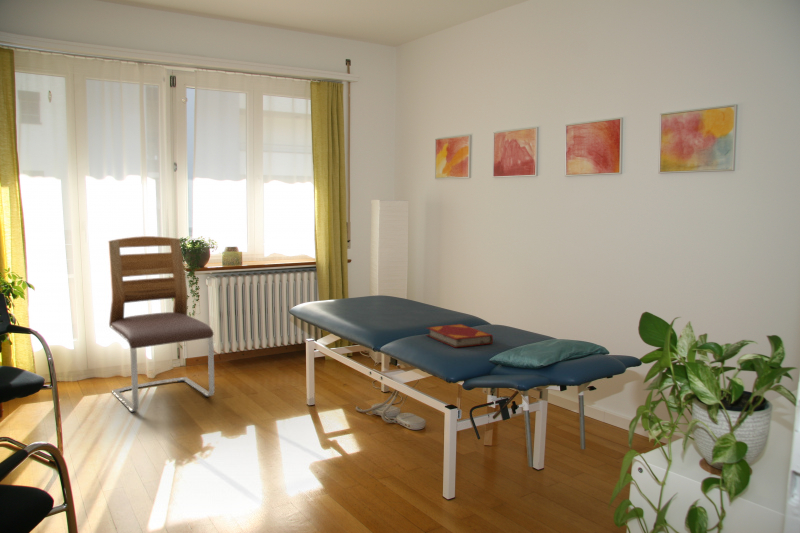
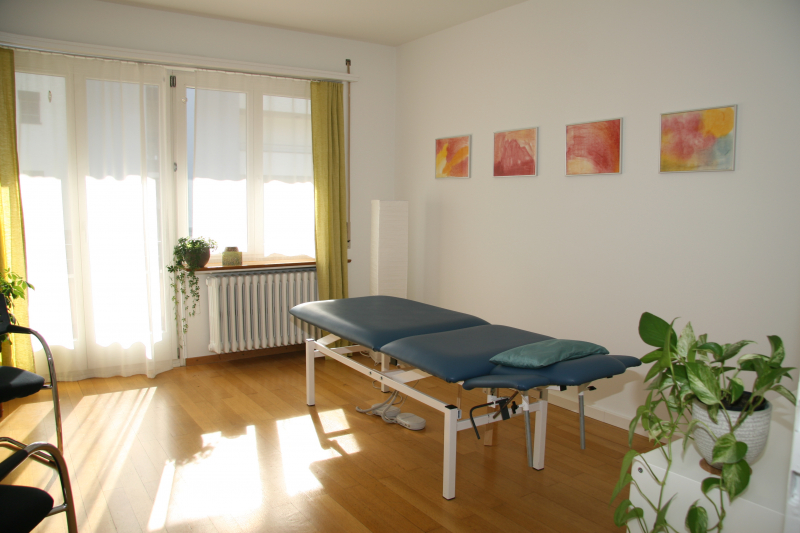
- chair [107,235,215,413]
- hardback book [425,323,494,349]
